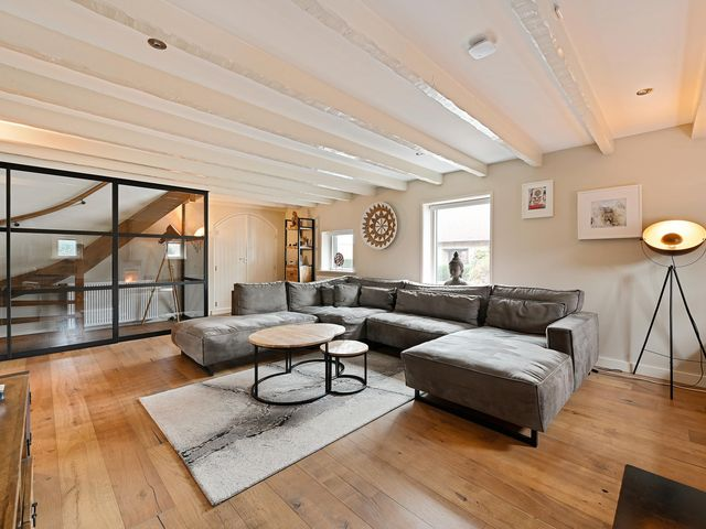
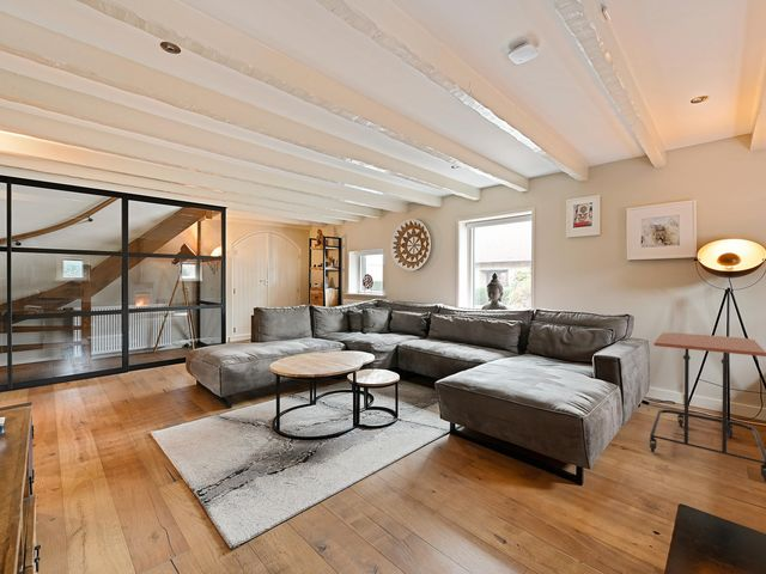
+ side table [649,331,766,483]
